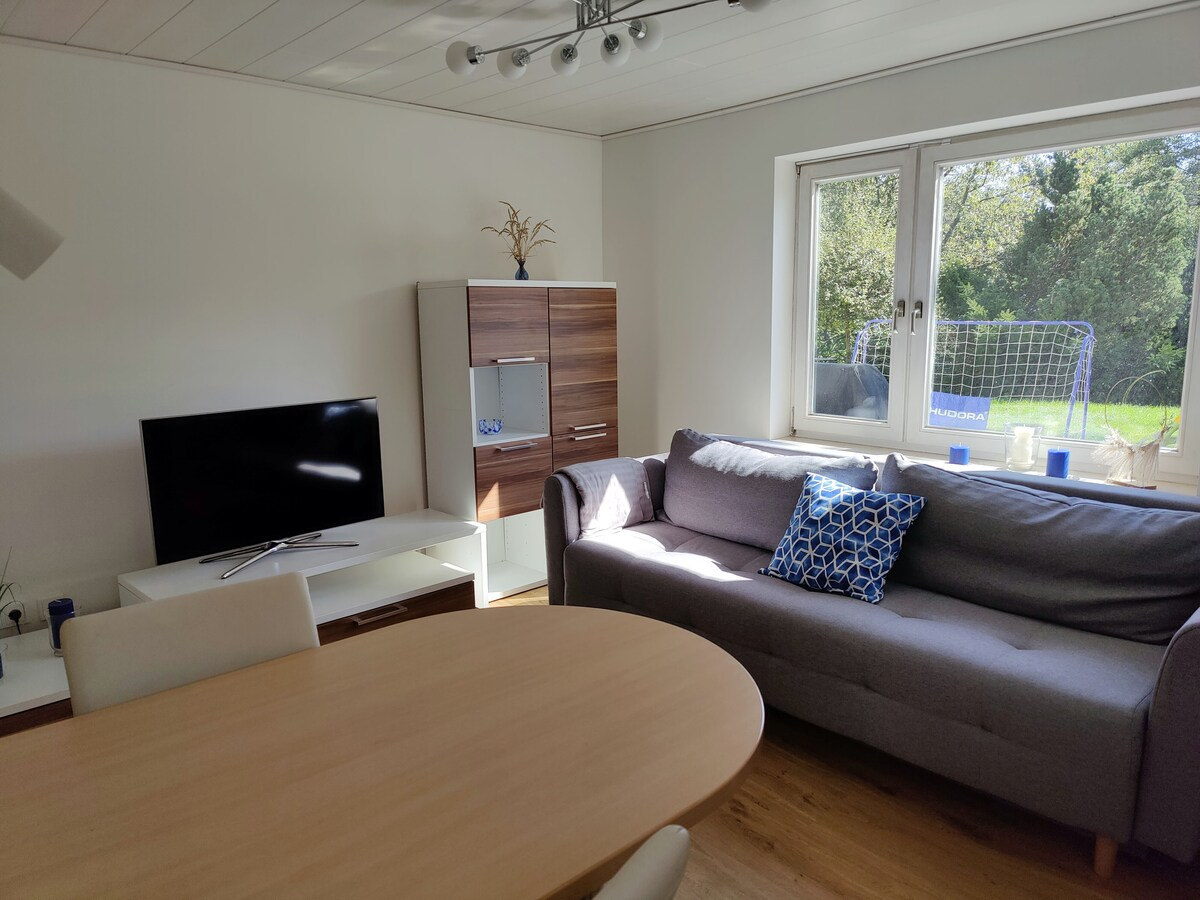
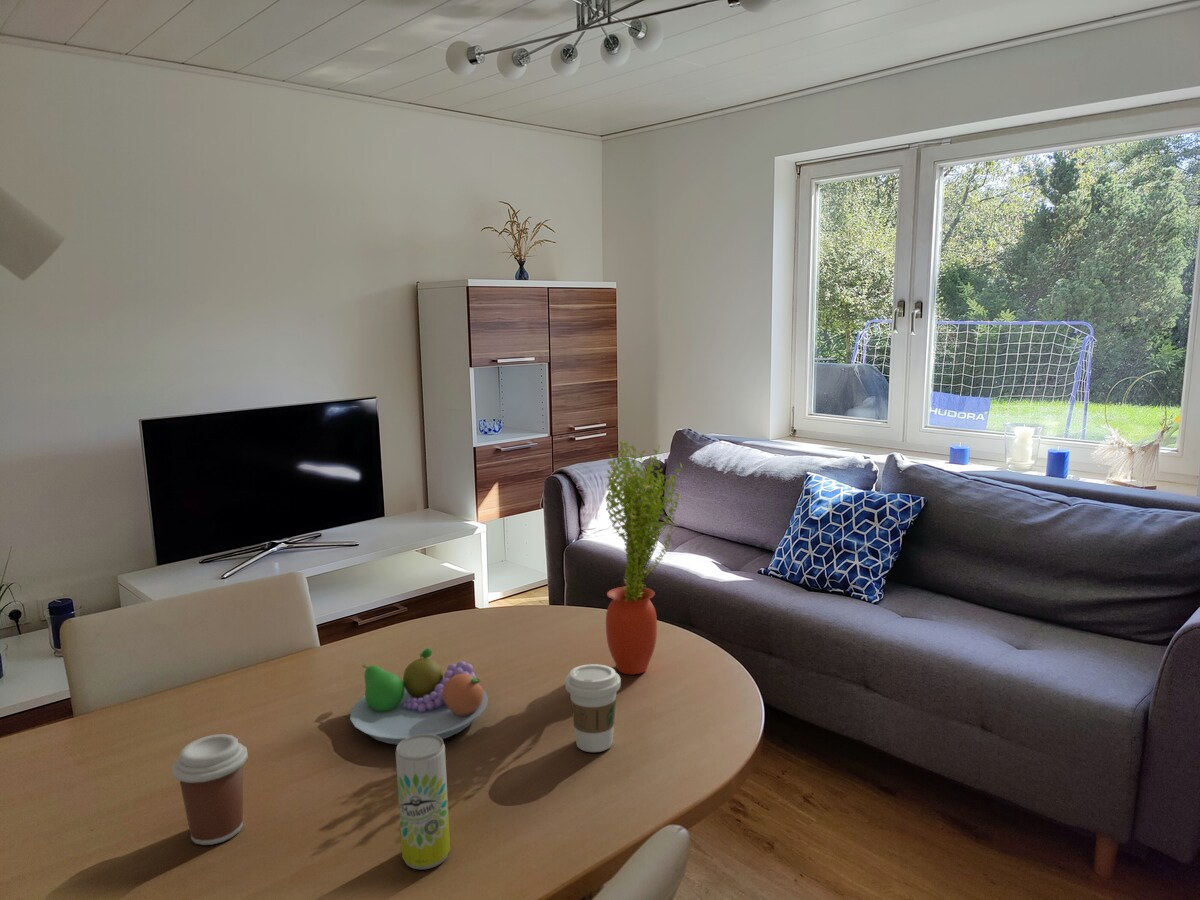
+ fruit bowl [349,647,489,745]
+ coffee cup [171,733,249,846]
+ coffee cup [564,663,622,753]
+ beverage can [395,734,451,870]
+ potted plant [605,440,683,675]
